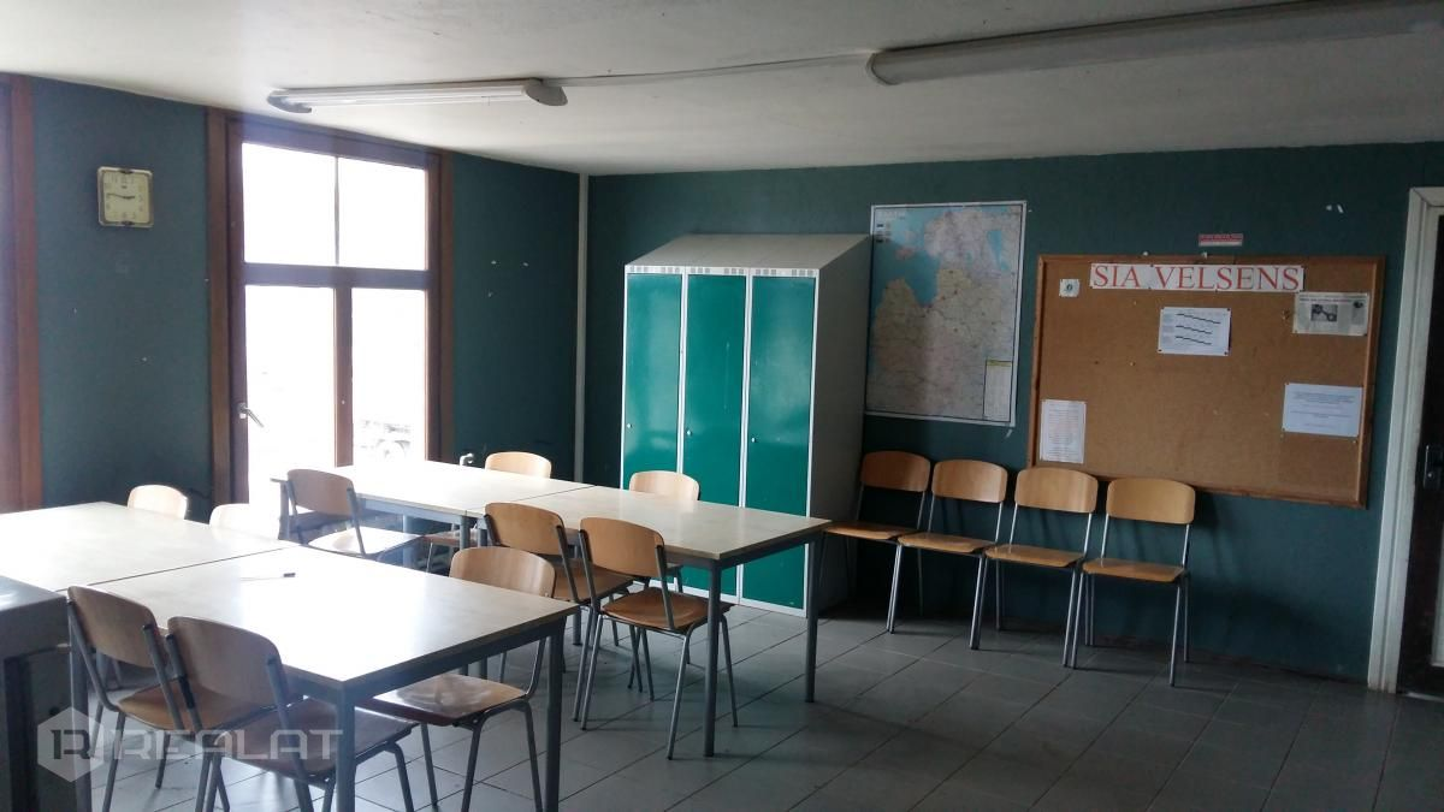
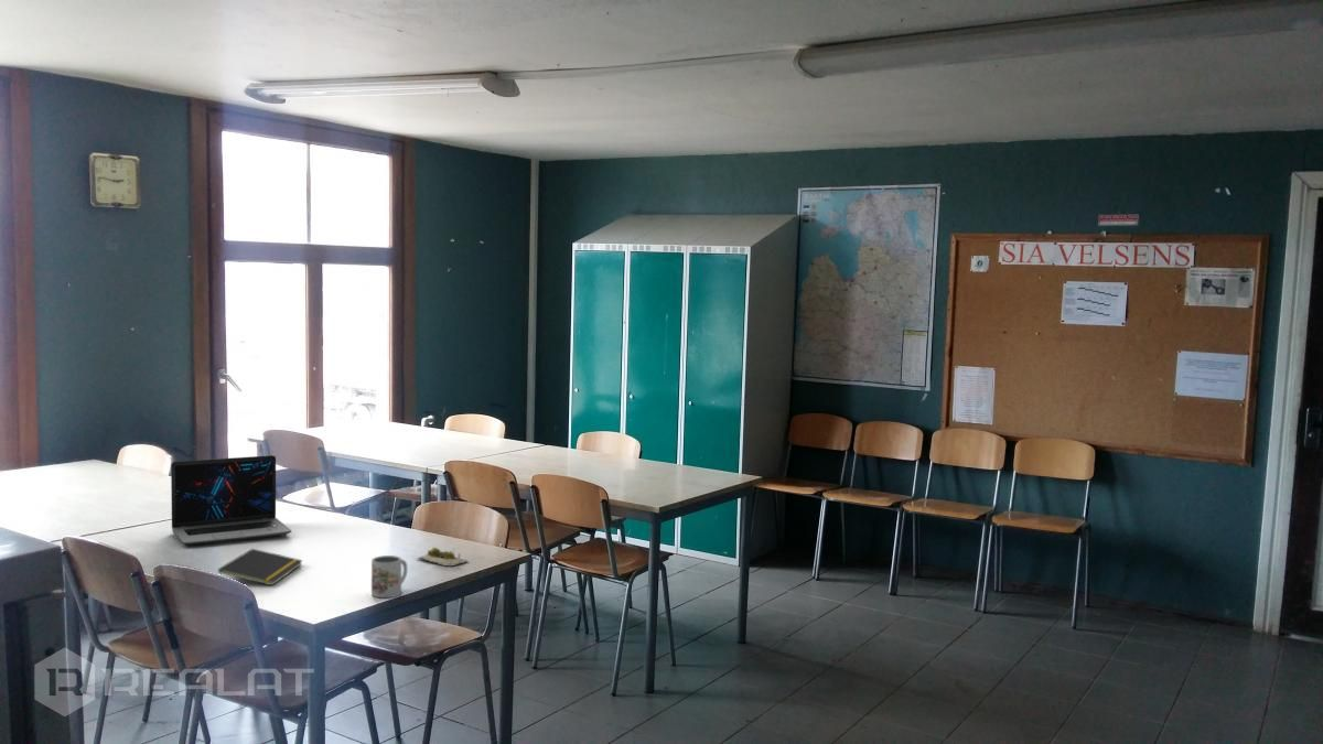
+ succulent plant [415,547,469,567]
+ mug [370,554,408,599]
+ notepad [217,548,304,586]
+ laptop [170,454,292,546]
